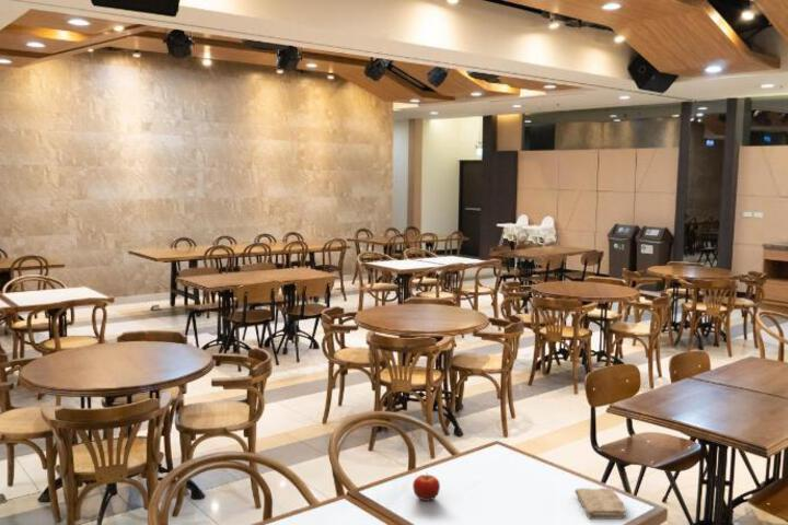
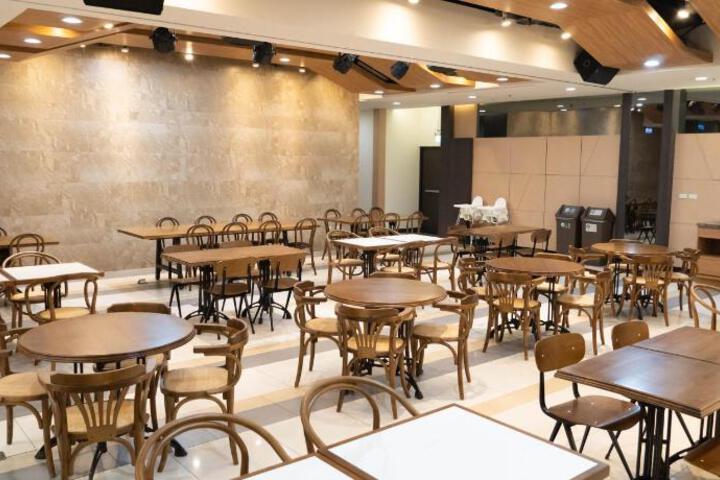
- washcloth [573,487,627,521]
- fruit [412,471,441,502]
